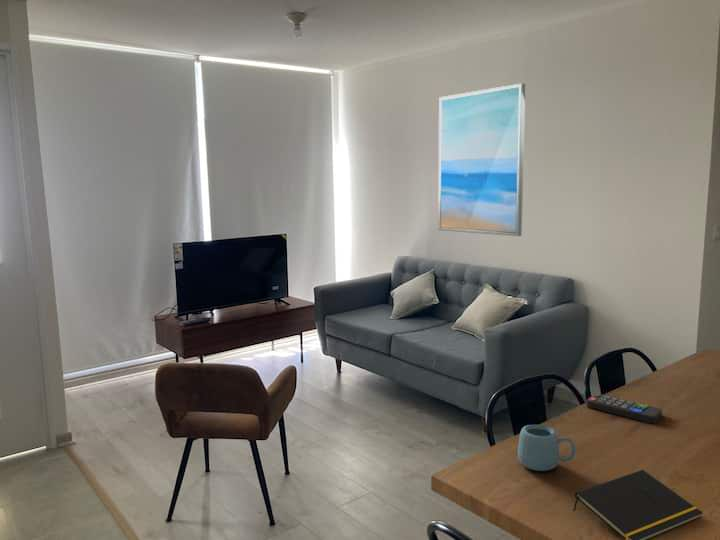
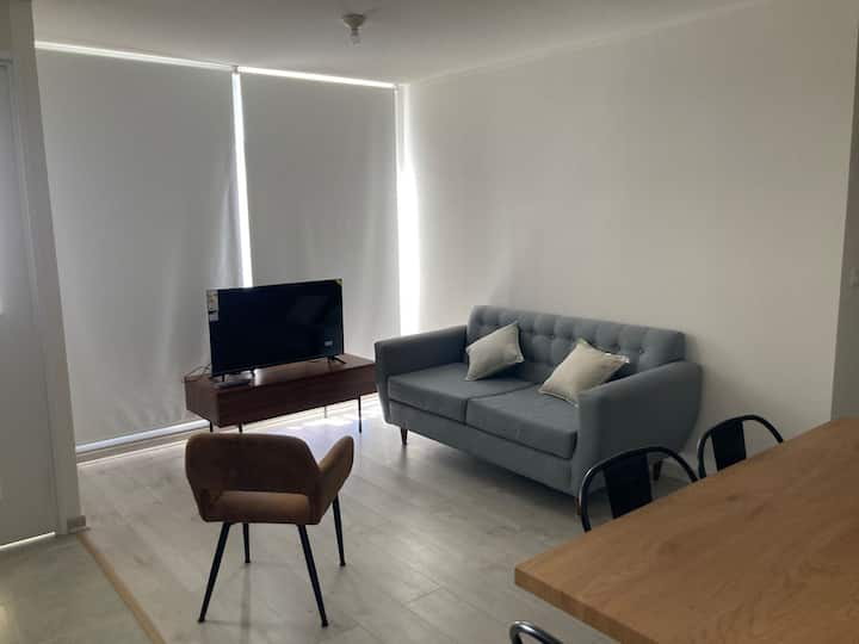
- notepad [572,469,704,540]
- remote control [586,393,663,424]
- wall art [438,82,526,237]
- mug [517,424,576,472]
